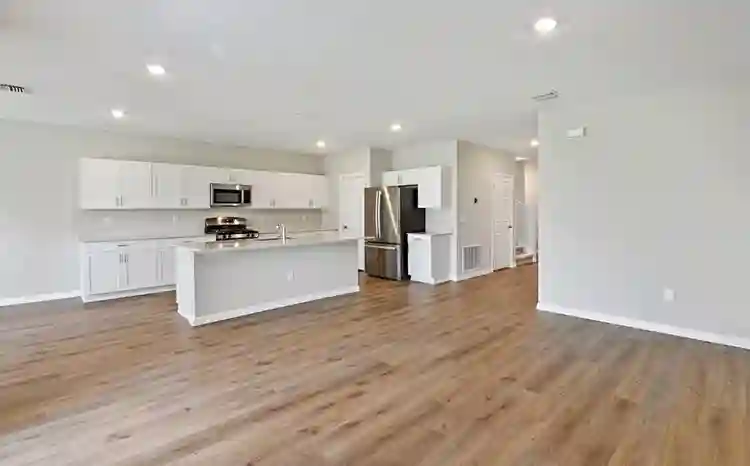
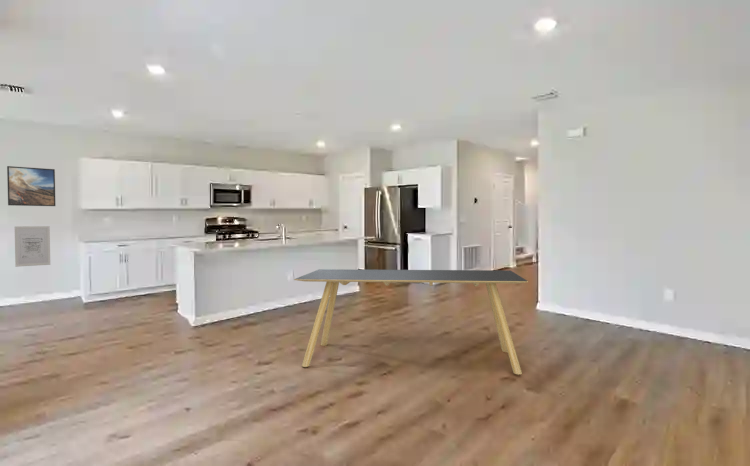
+ dining table [293,268,529,375]
+ wall art [14,225,51,268]
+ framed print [6,165,56,207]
